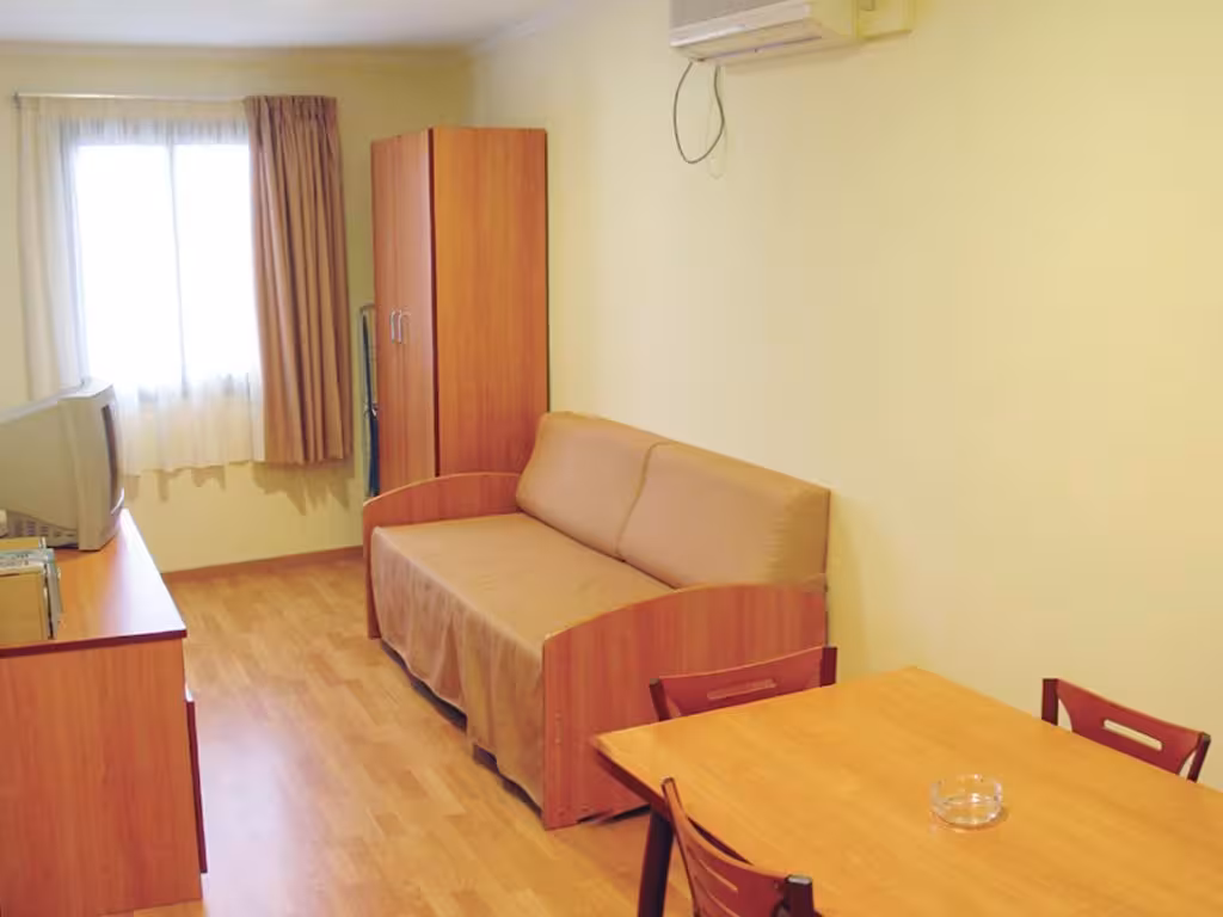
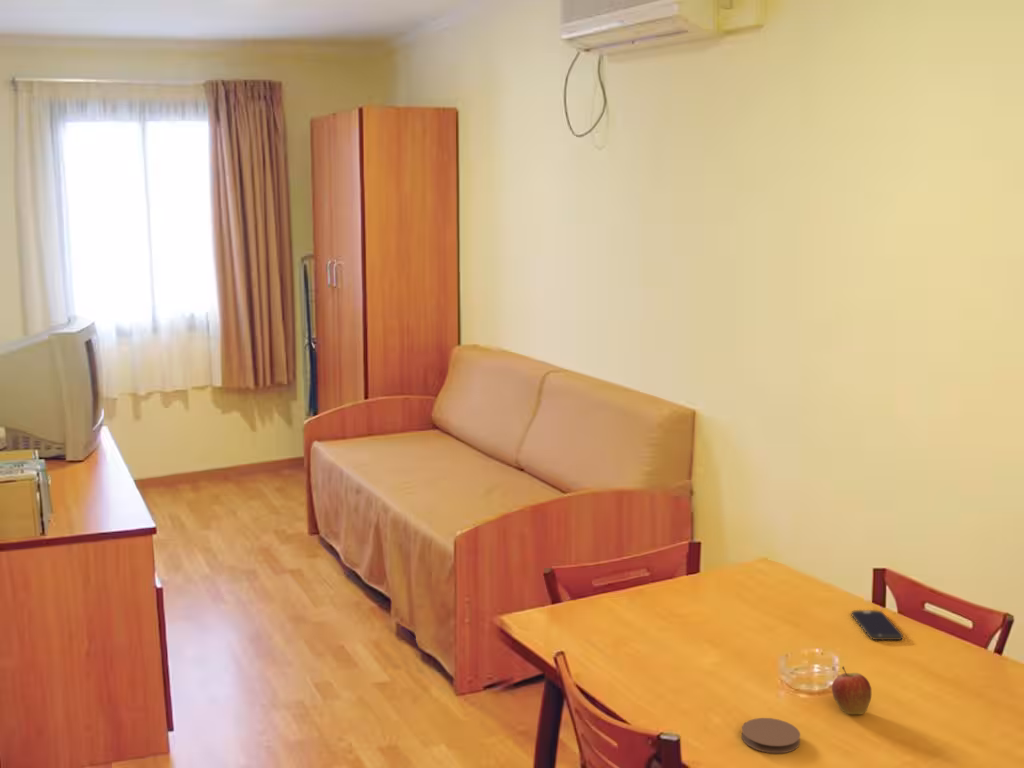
+ coaster [741,717,801,754]
+ fruit [831,665,872,715]
+ smartphone [851,609,904,641]
